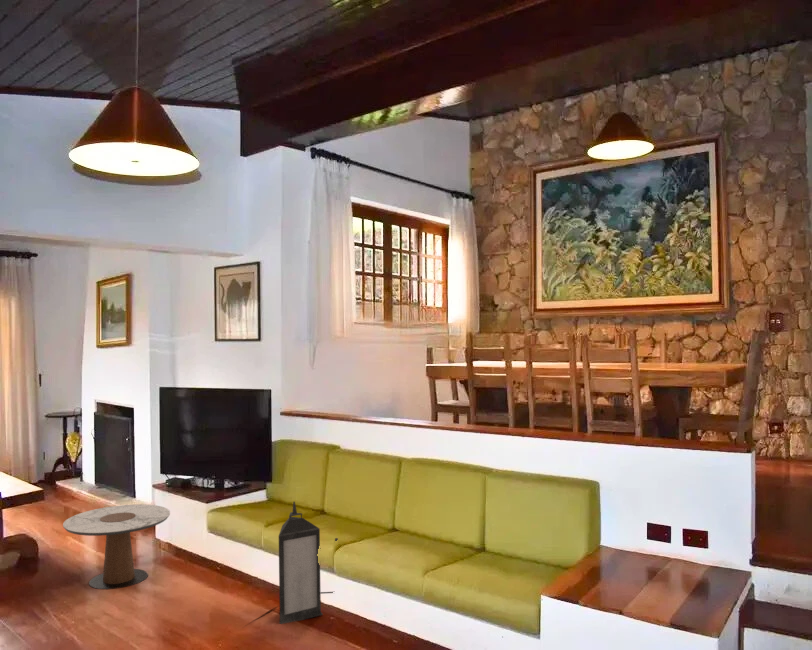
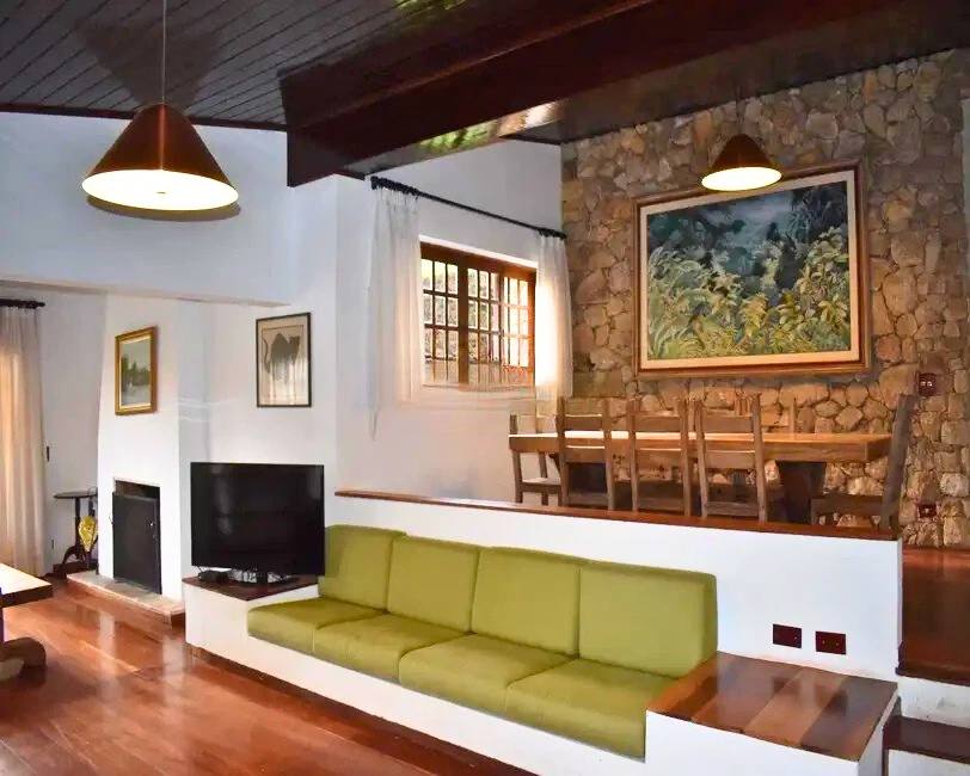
- lantern [278,501,339,625]
- side table [62,503,171,590]
